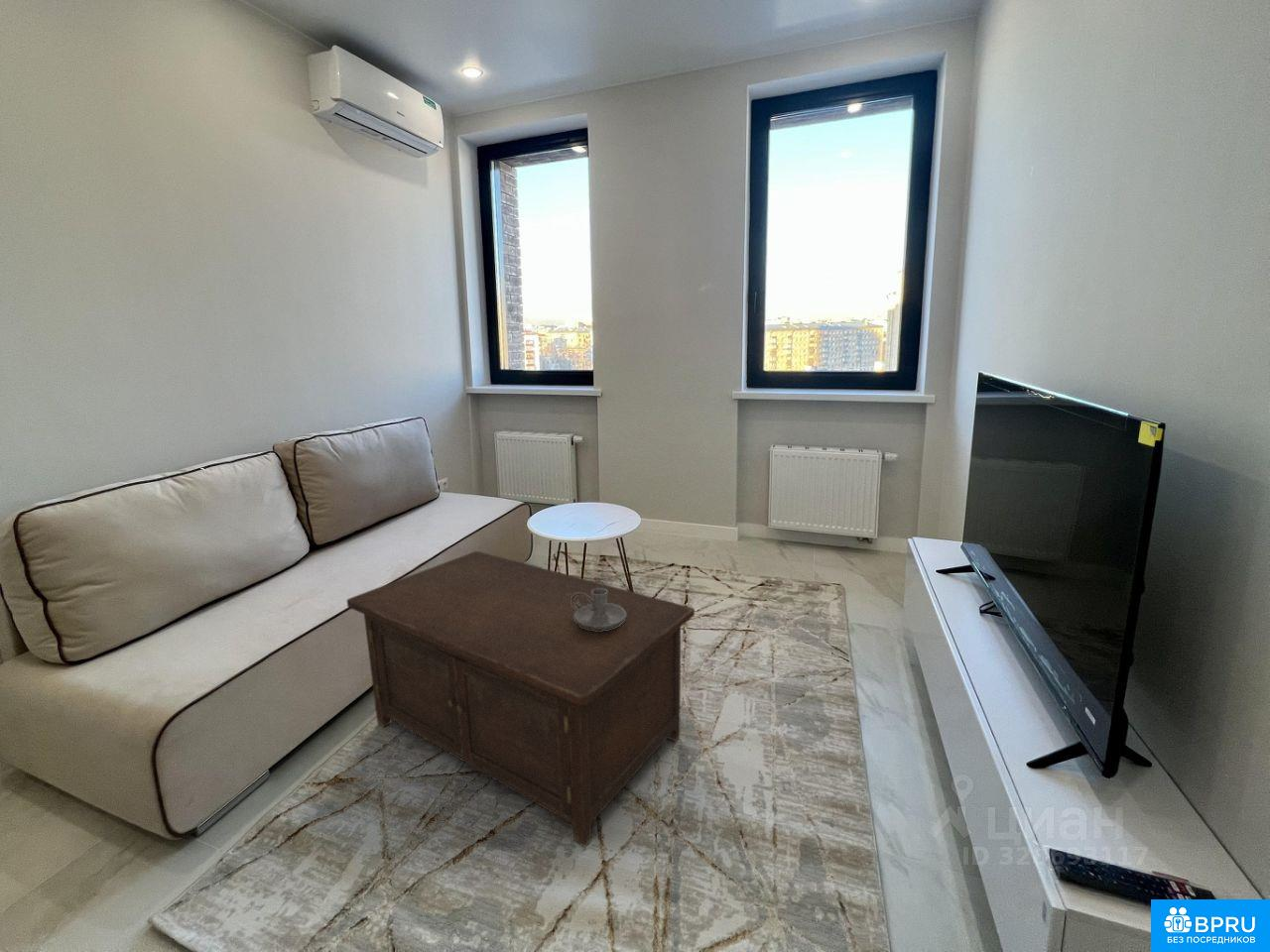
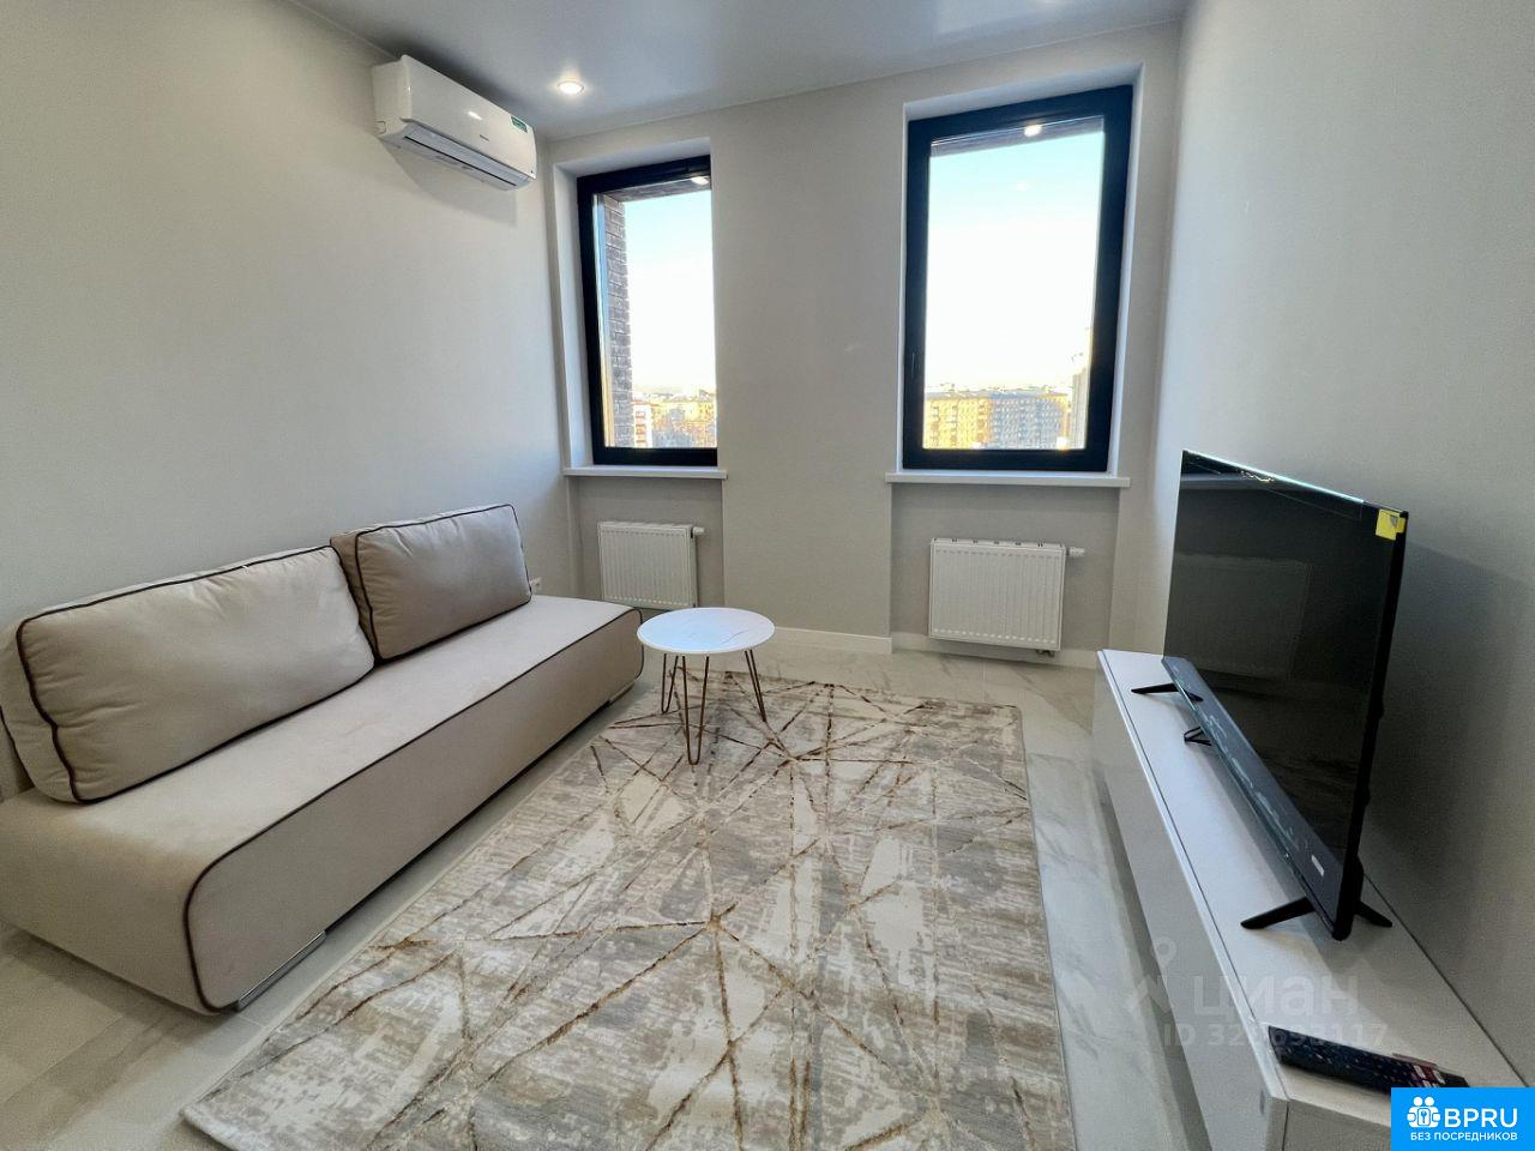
- candle holder [572,588,626,631]
- cabinet [345,550,696,848]
